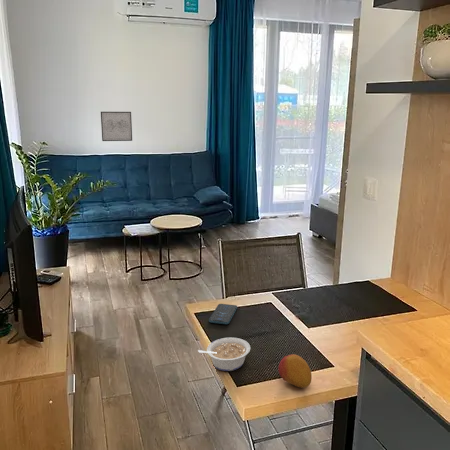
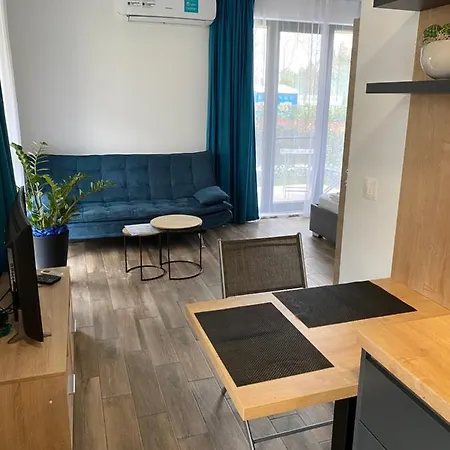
- fruit [277,353,313,389]
- smartphone [208,303,238,325]
- legume [197,337,251,372]
- wall art [100,111,133,142]
